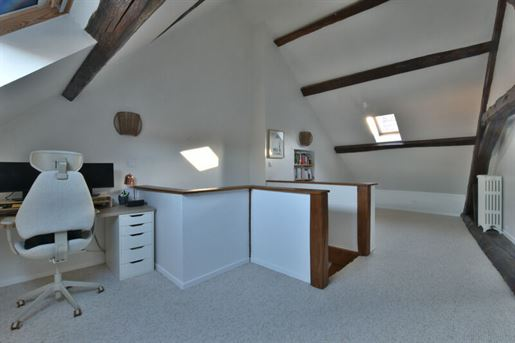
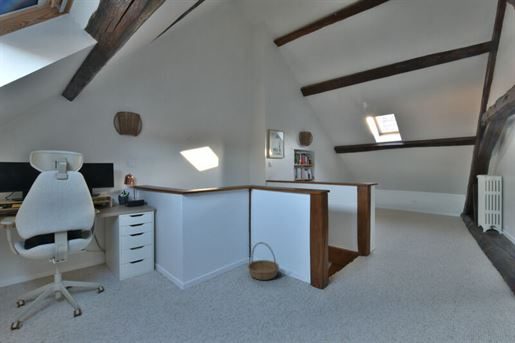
+ basket [247,241,280,281]
